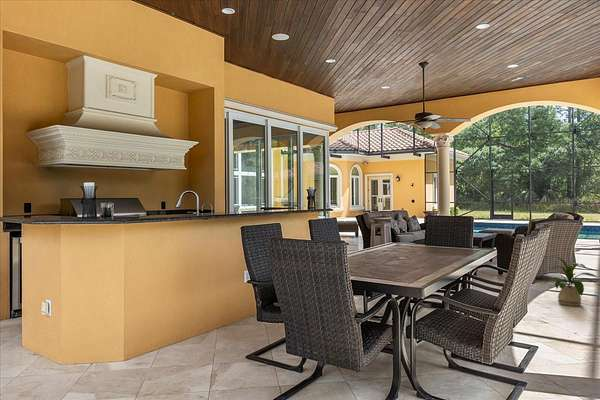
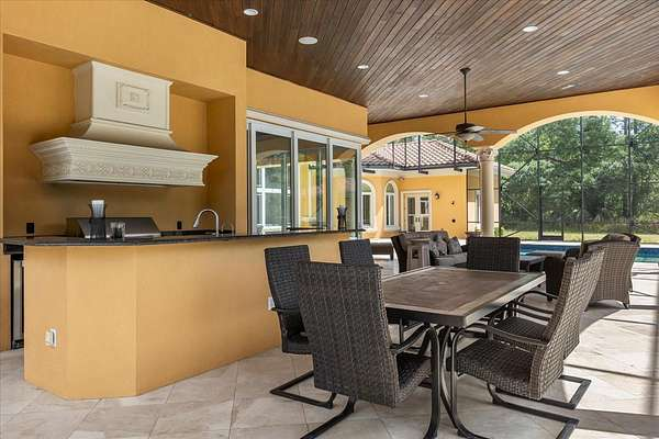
- house plant [542,255,600,307]
